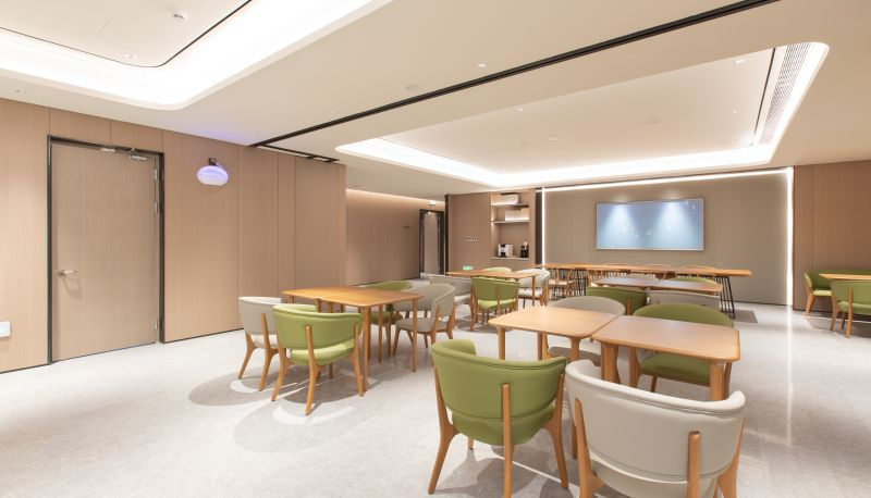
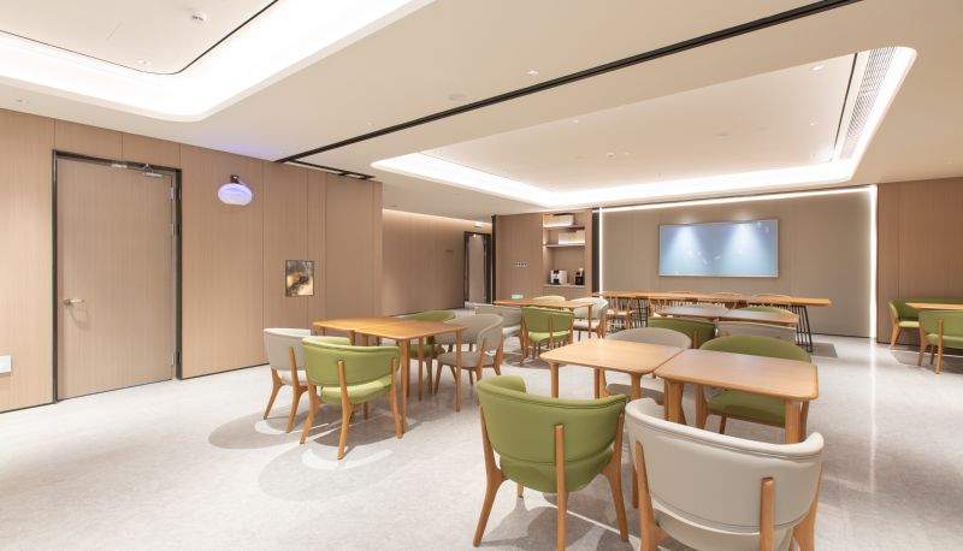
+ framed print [284,259,315,298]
